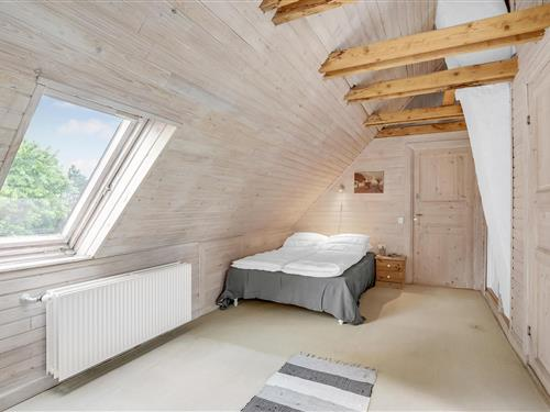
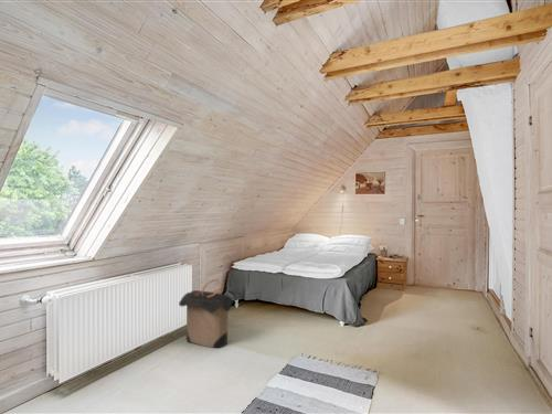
+ laundry hamper [178,278,234,349]
